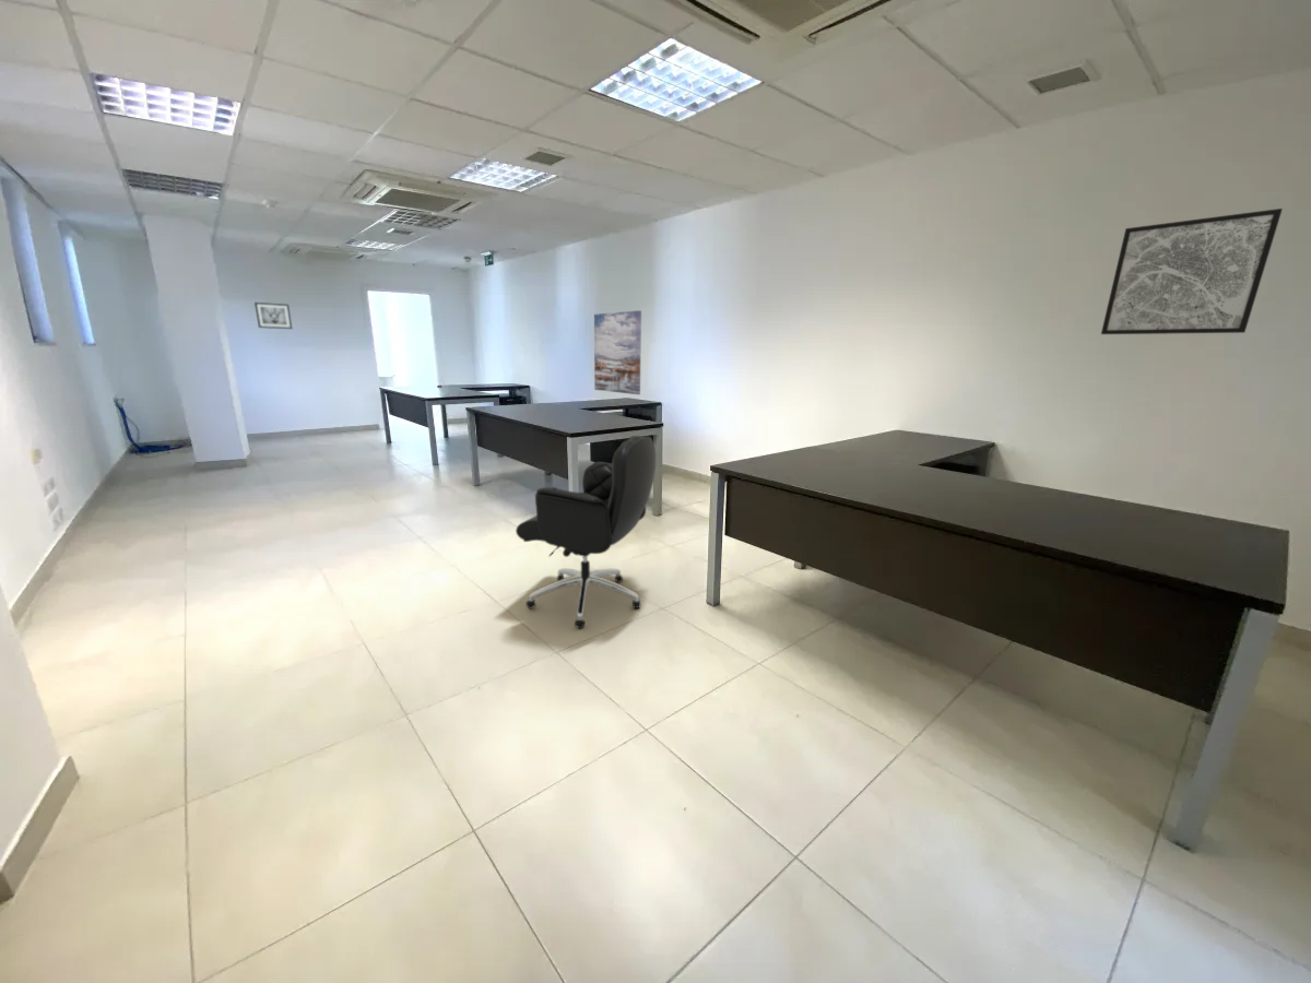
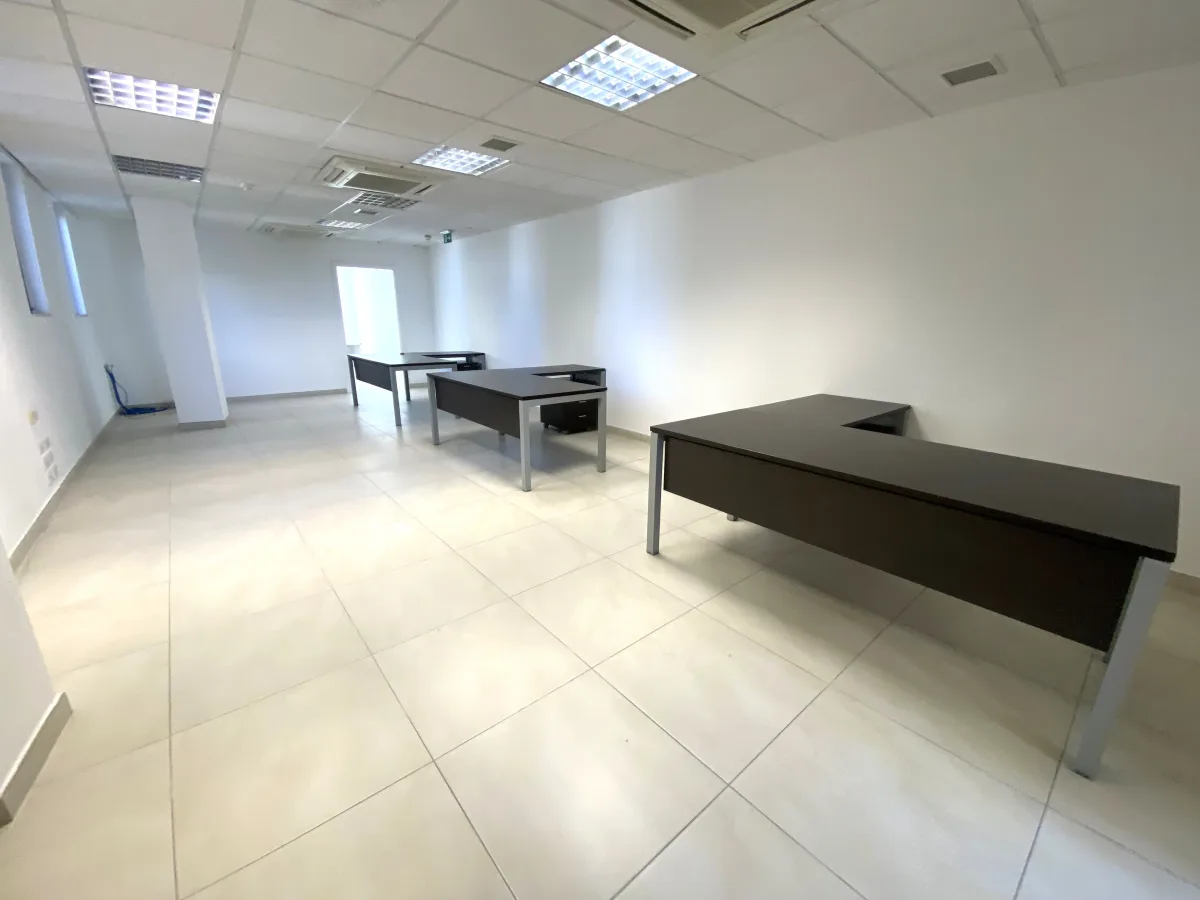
- wall art [1100,208,1284,335]
- wall art [253,301,293,330]
- wall art [593,309,642,395]
- office chair [515,435,657,630]
